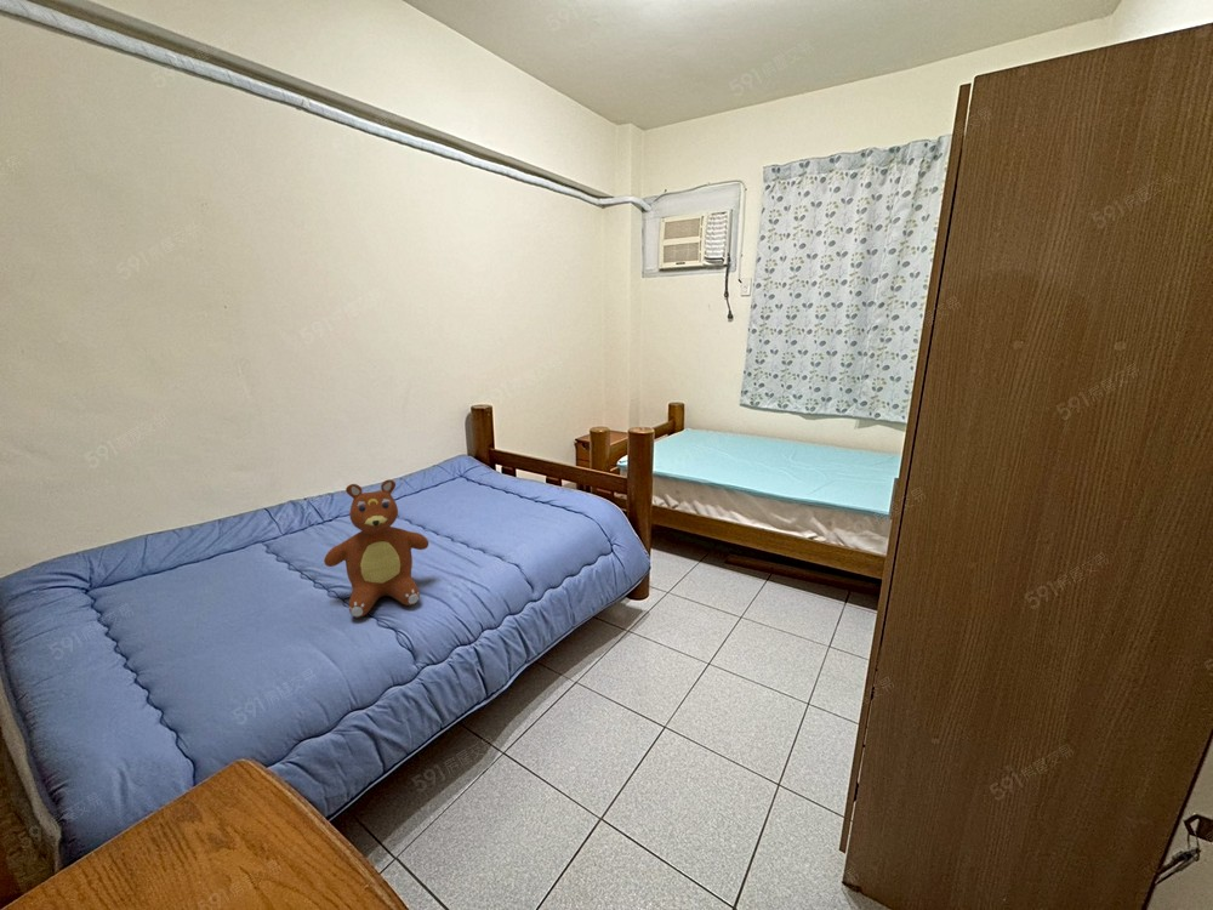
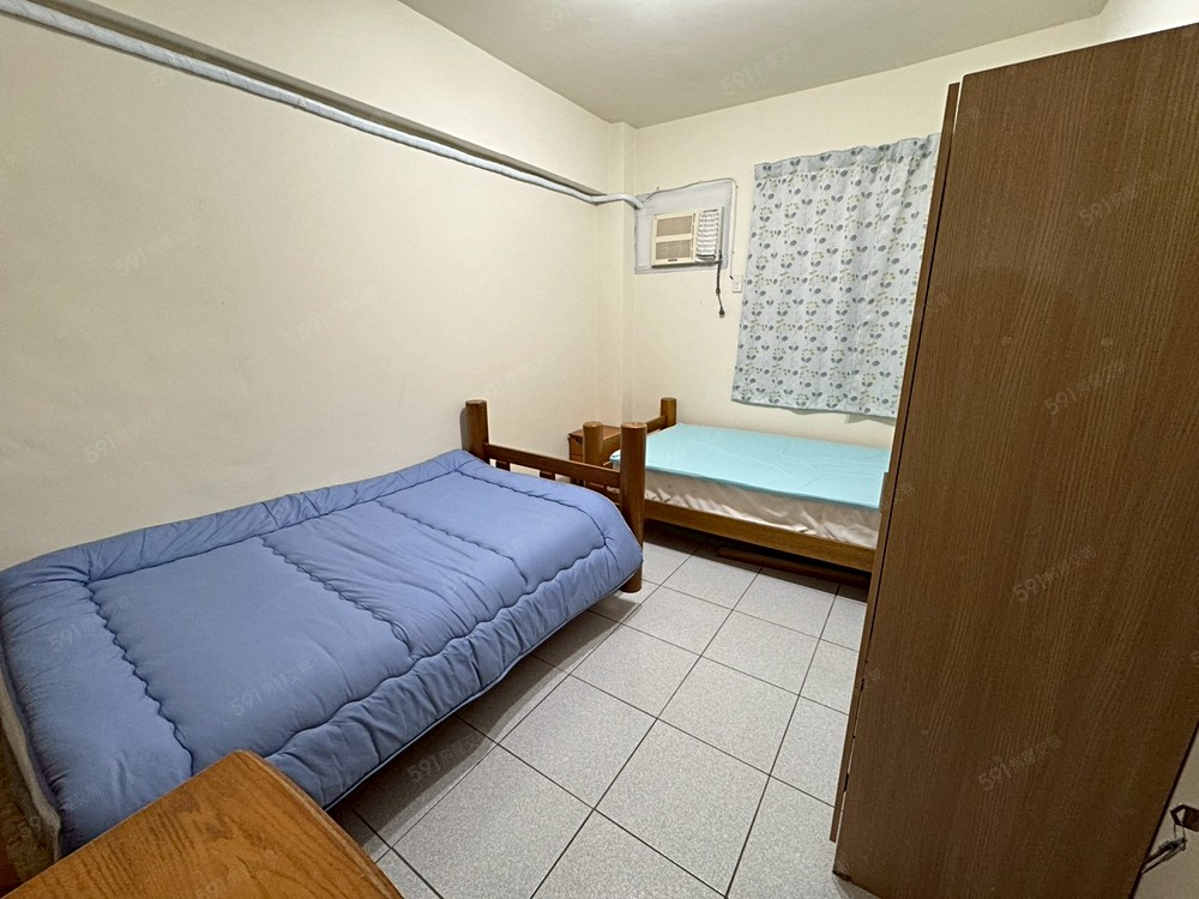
- teddy bear [323,478,429,619]
